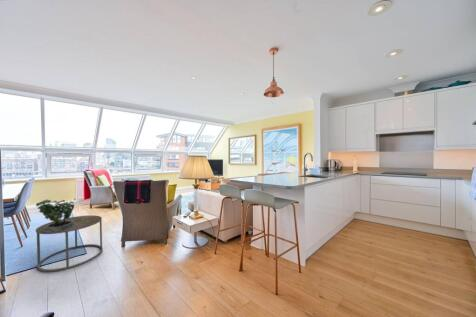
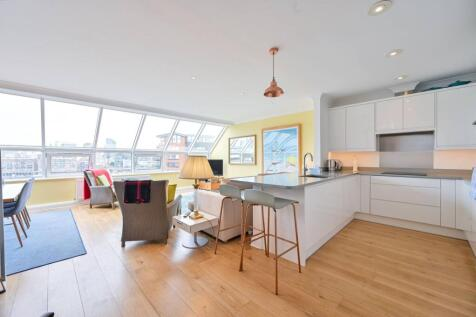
- potted plant [35,198,78,232]
- side table [35,214,104,273]
